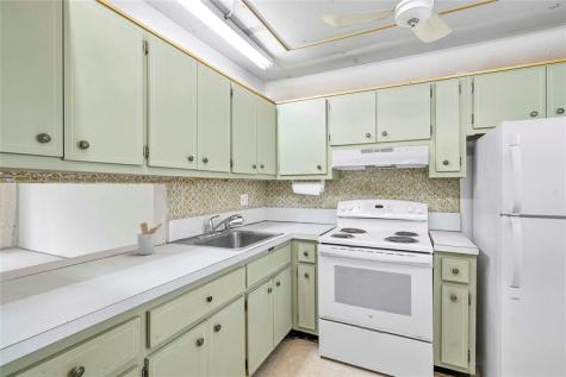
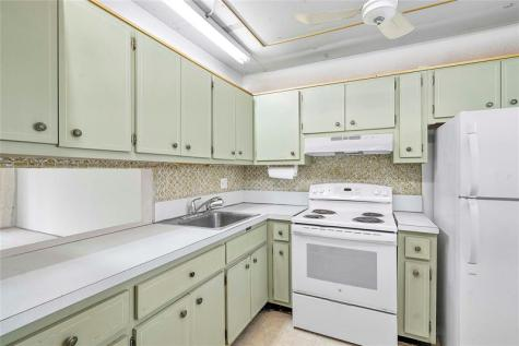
- utensil holder [136,221,163,256]
